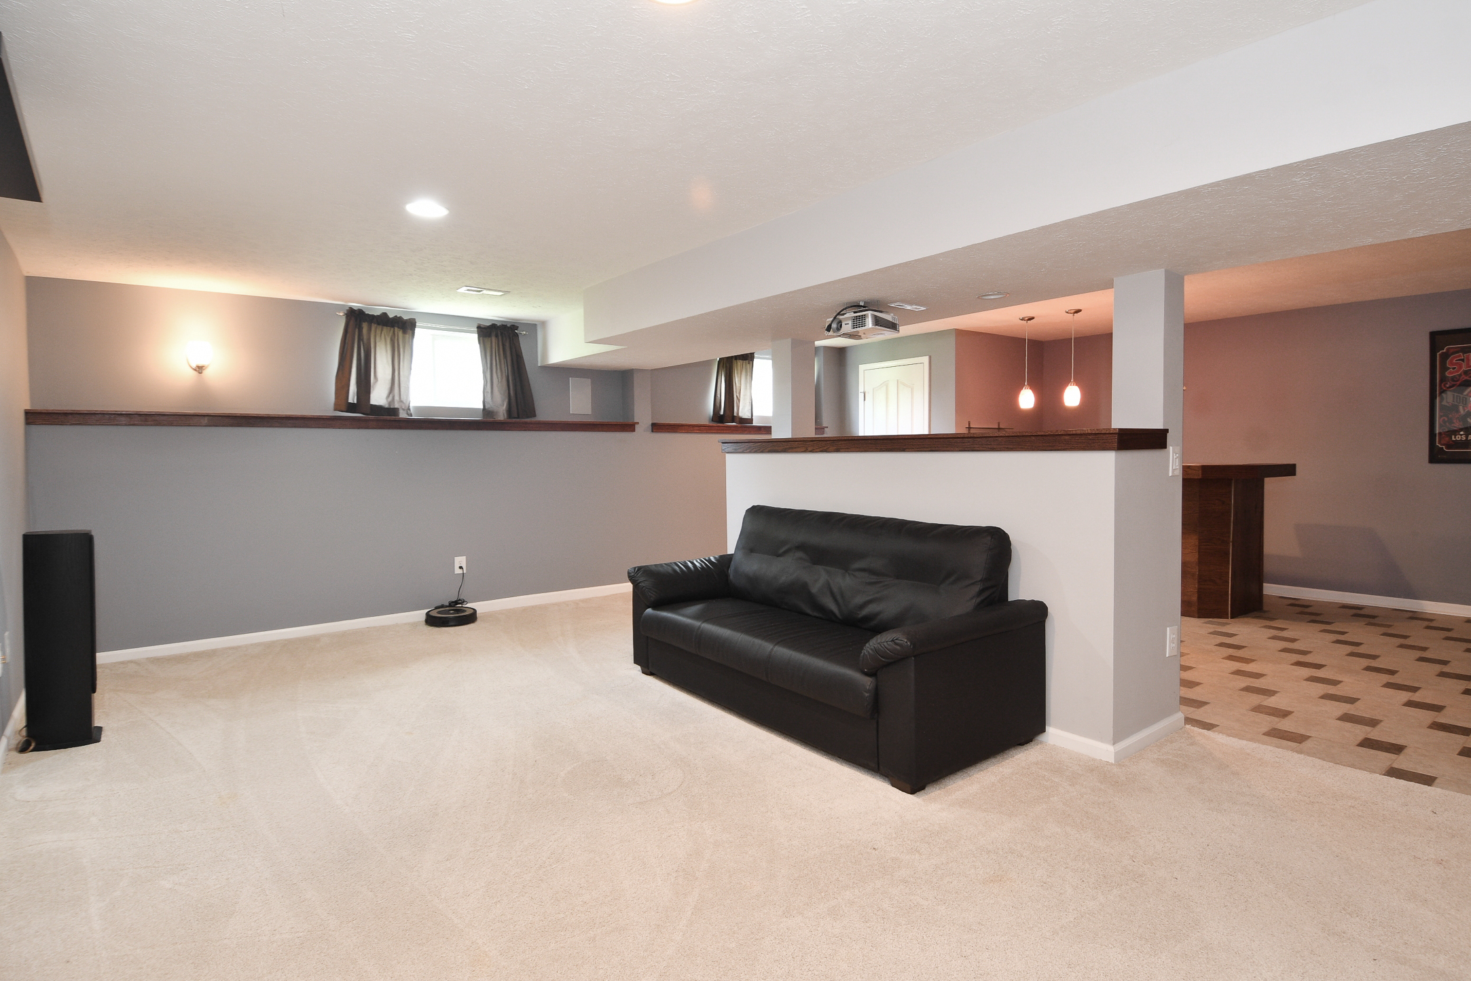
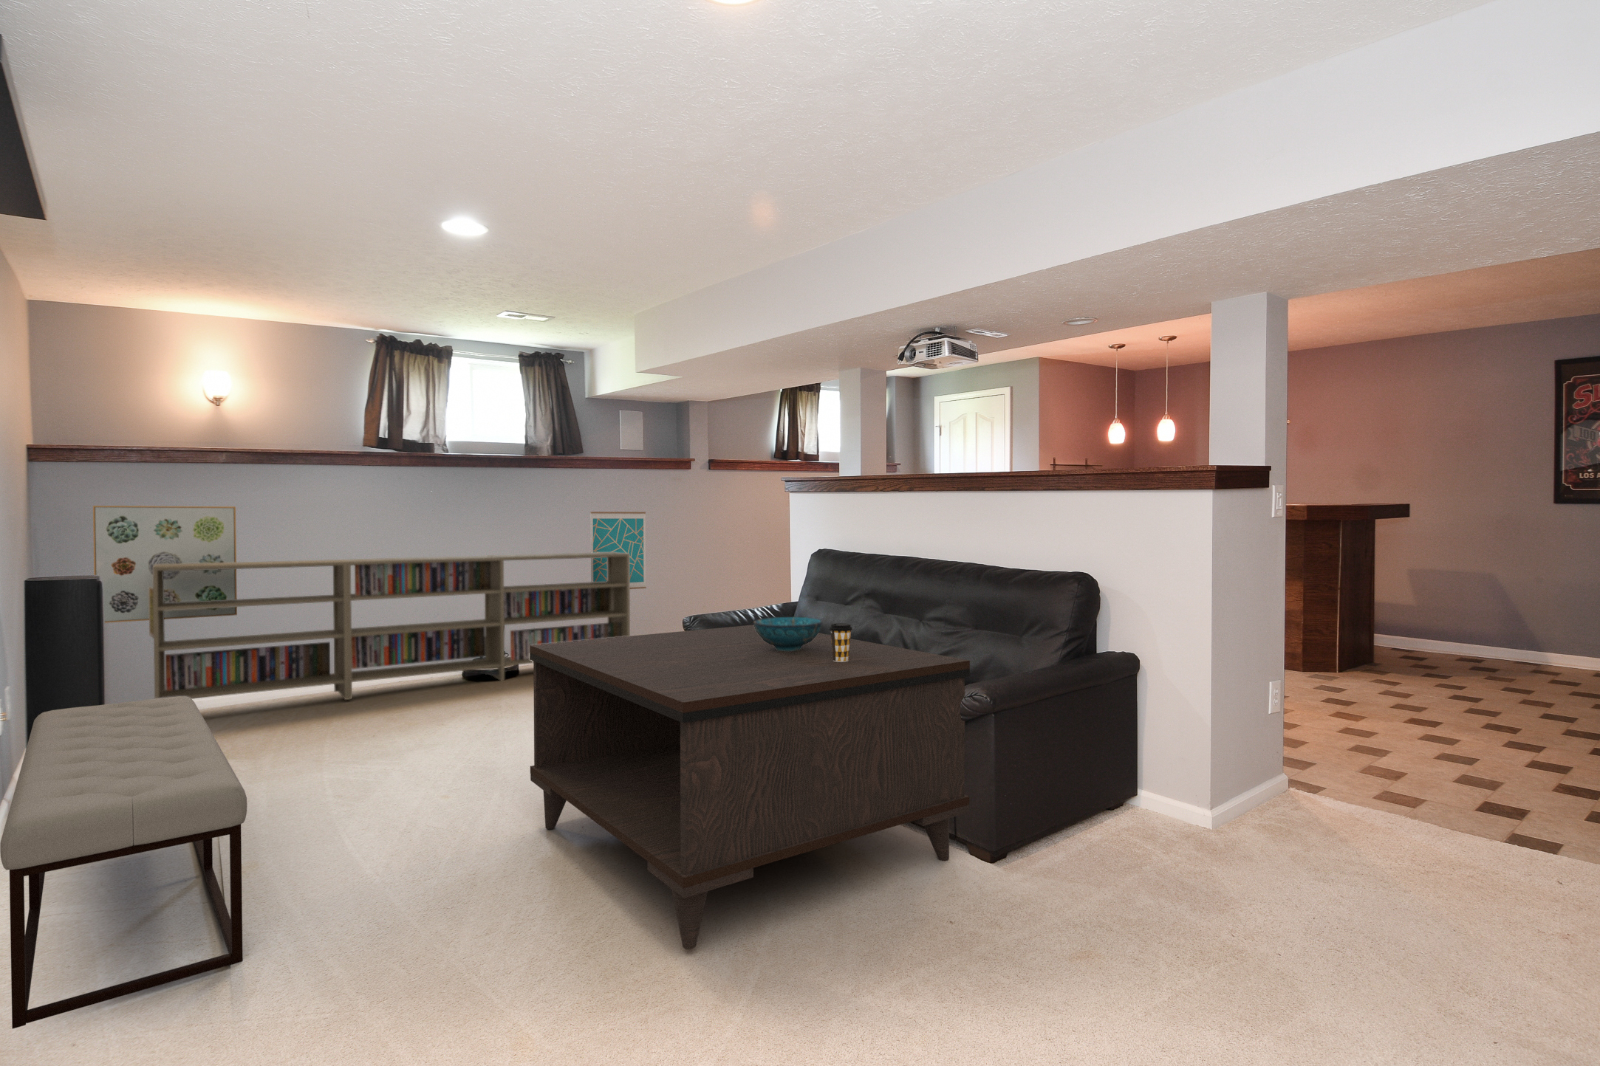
+ bookcase [149,552,631,701]
+ wall art [589,510,648,590]
+ bench [0,696,248,1030]
+ coffee cup [829,622,854,663]
+ decorative bowl [752,616,824,651]
+ coffee table [530,625,970,951]
+ wall art [93,504,238,623]
